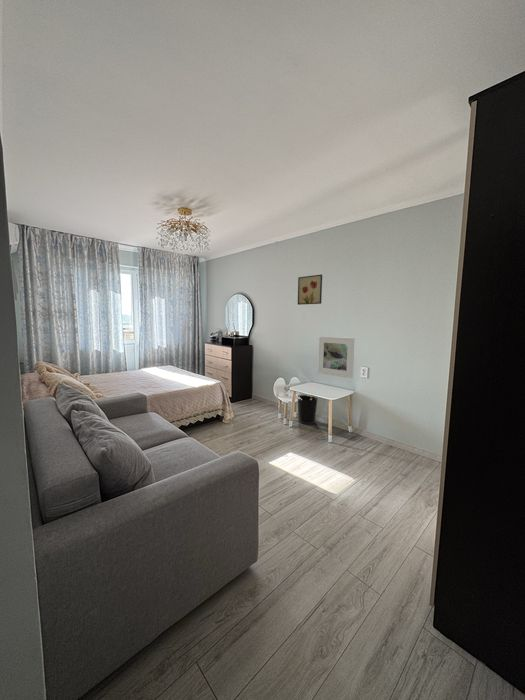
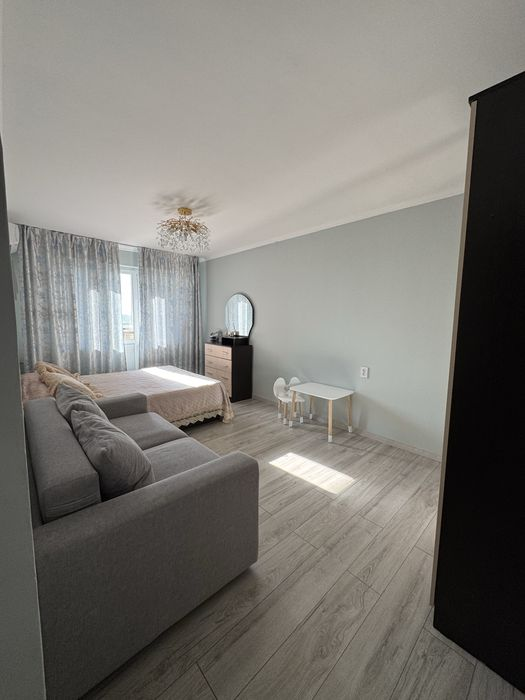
- wall art [297,273,323,306]
- wastebasket [296,394,319,425]
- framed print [317,335,356,379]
